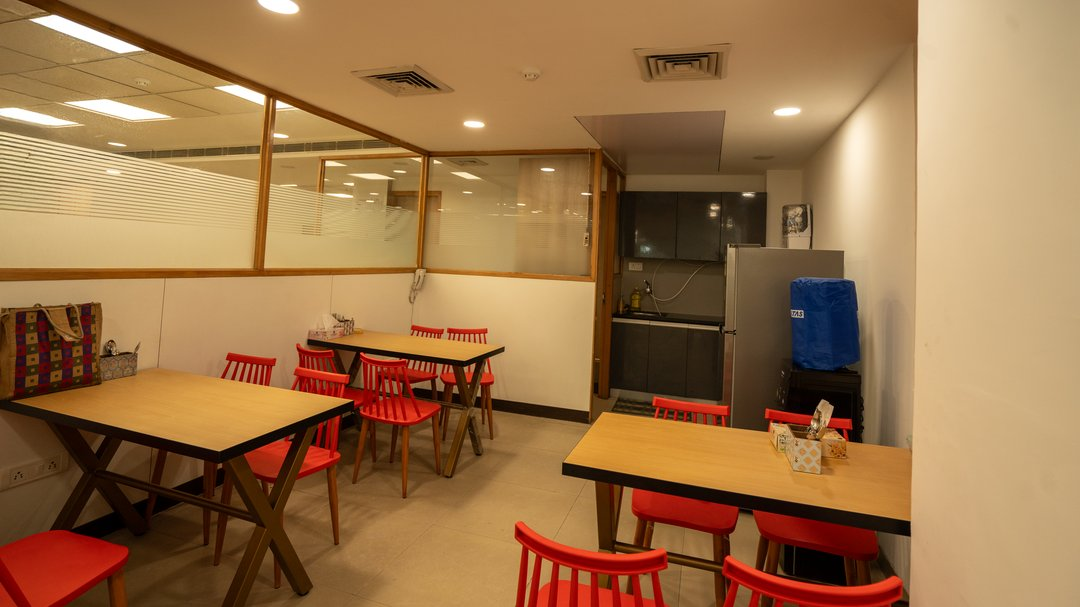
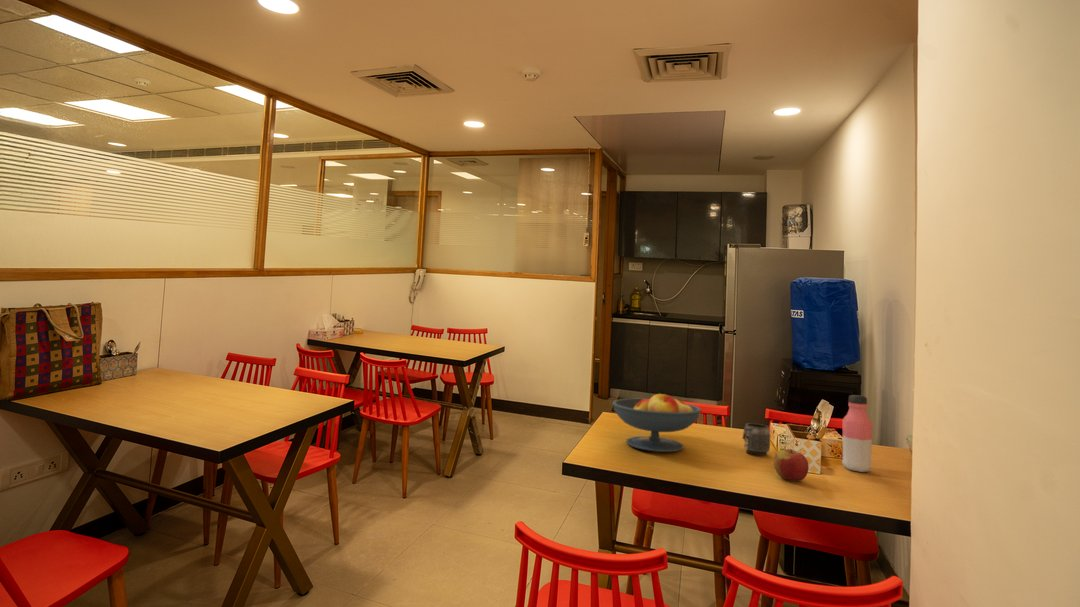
+ fruit bowl [611,392,702,453]
+ mug [741,421,771,456]
+ apple [773,448,810,482]
+ water bottle [841,394,874,473]
